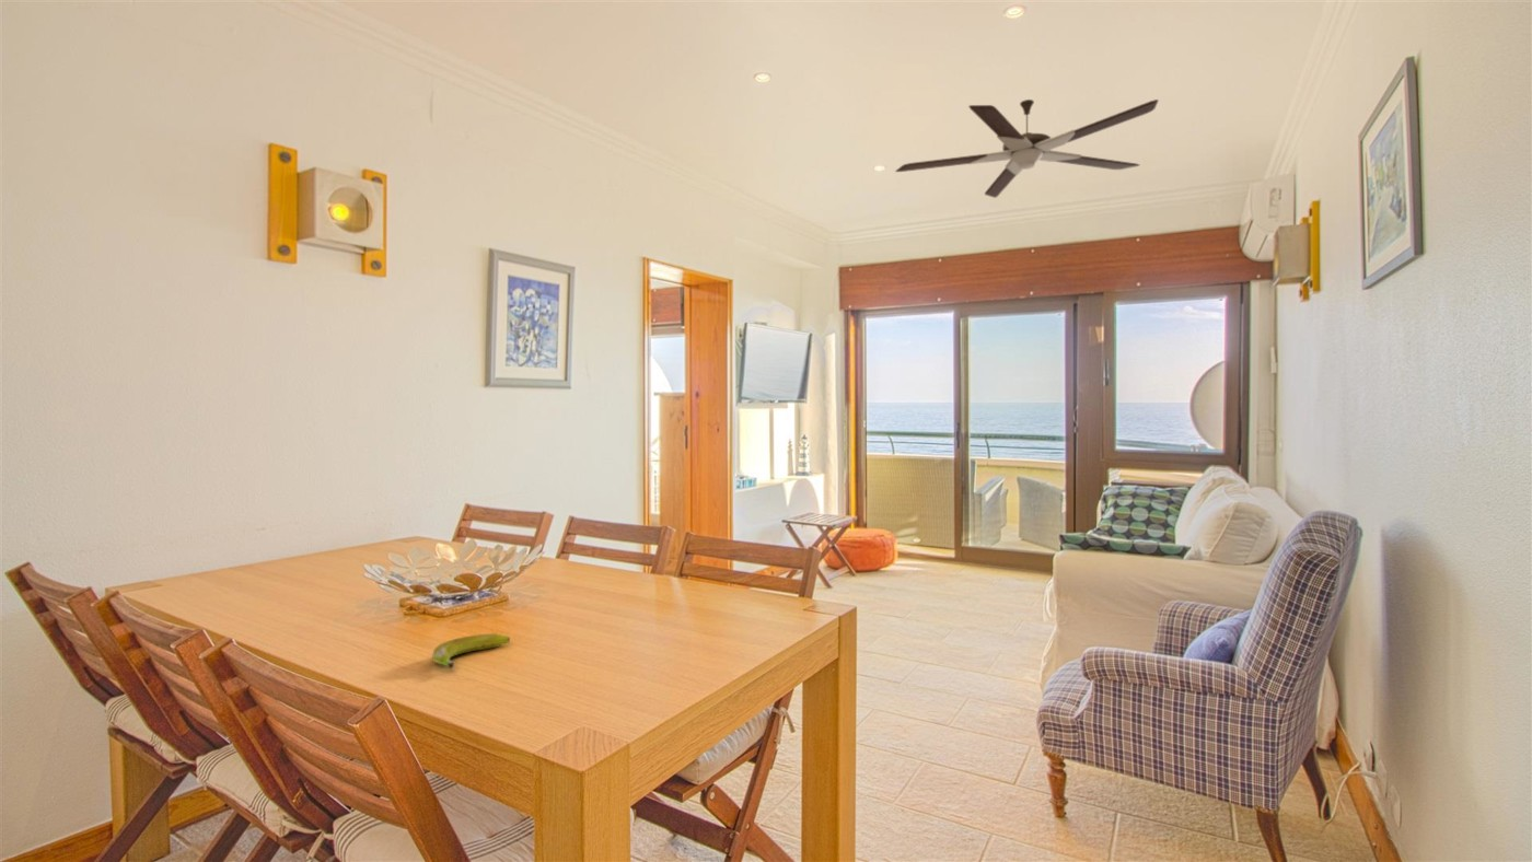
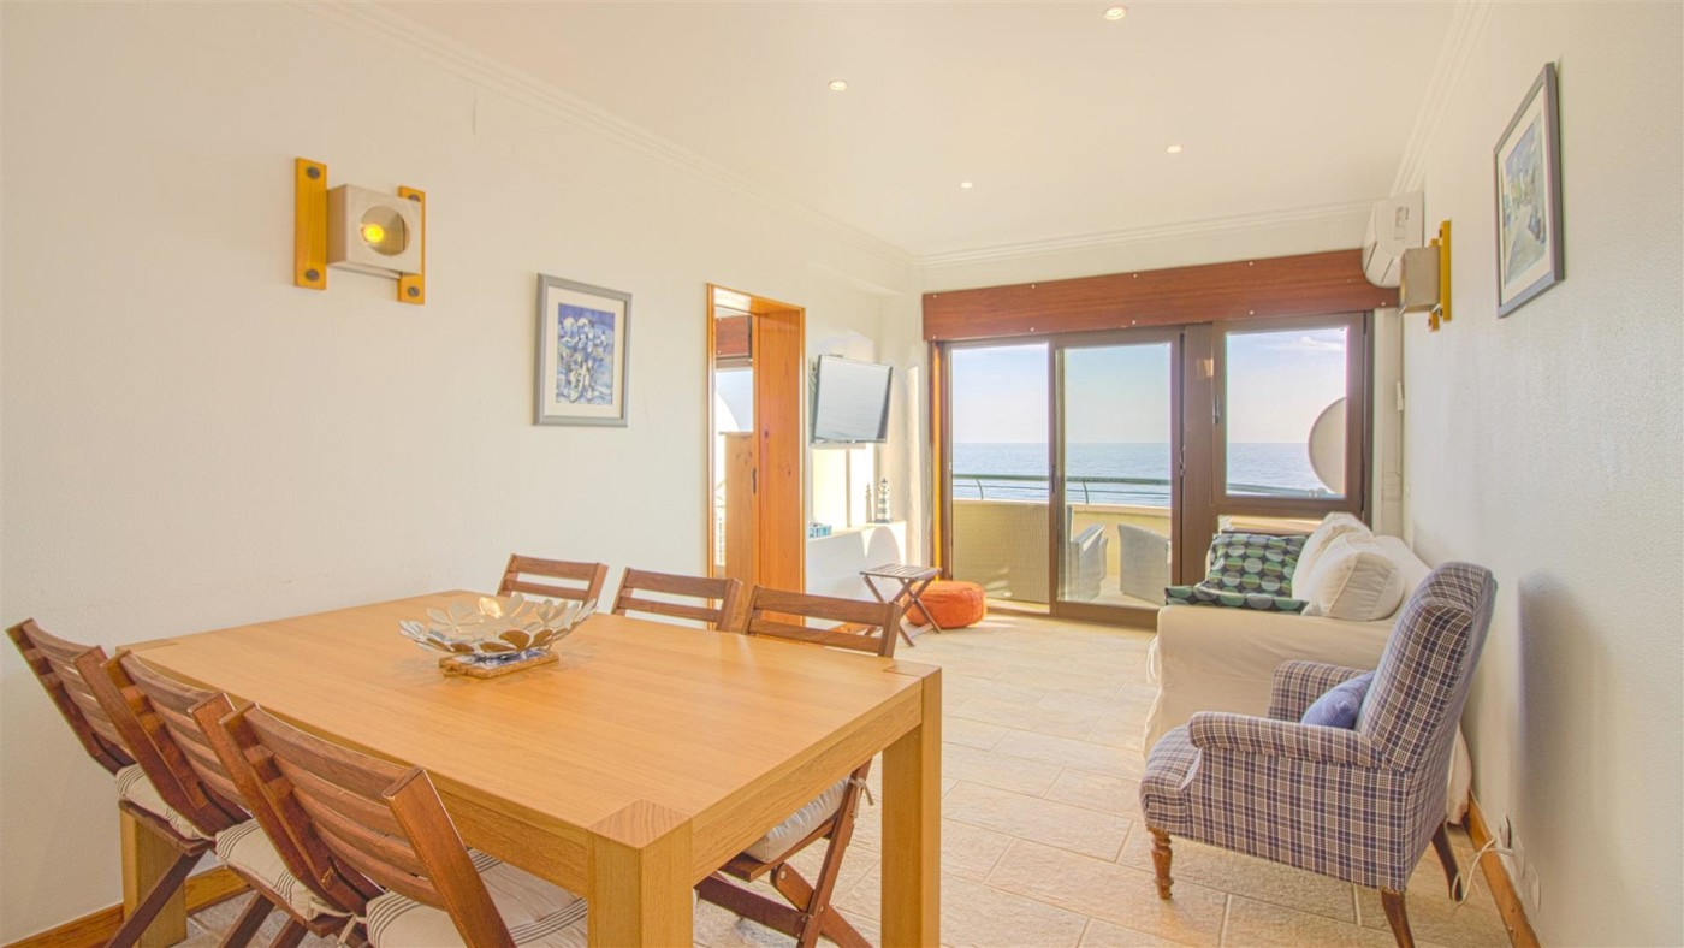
- banana [431,632,511,671]
- ceiling fan [894,98,1160,199]
